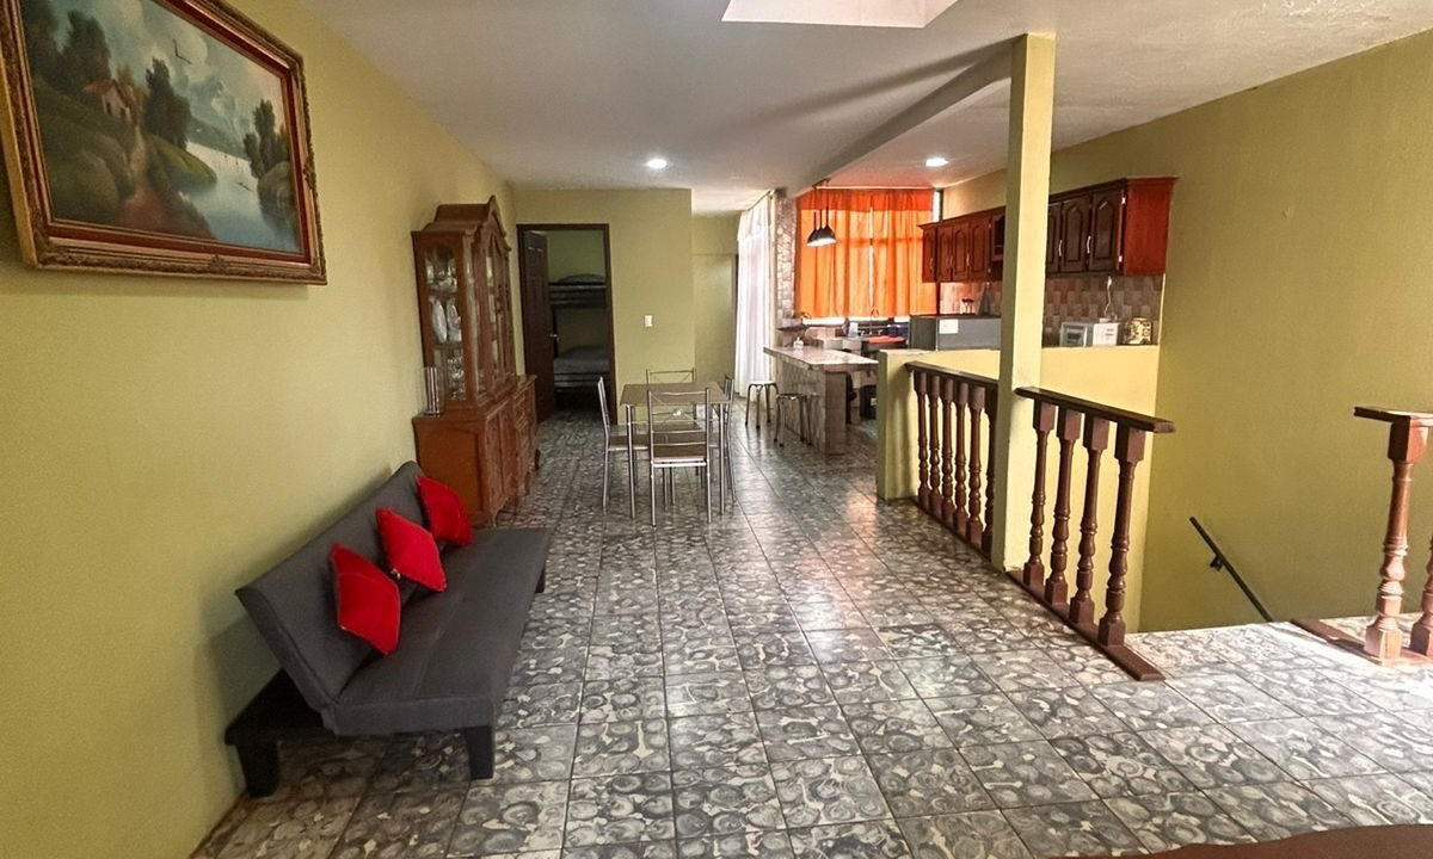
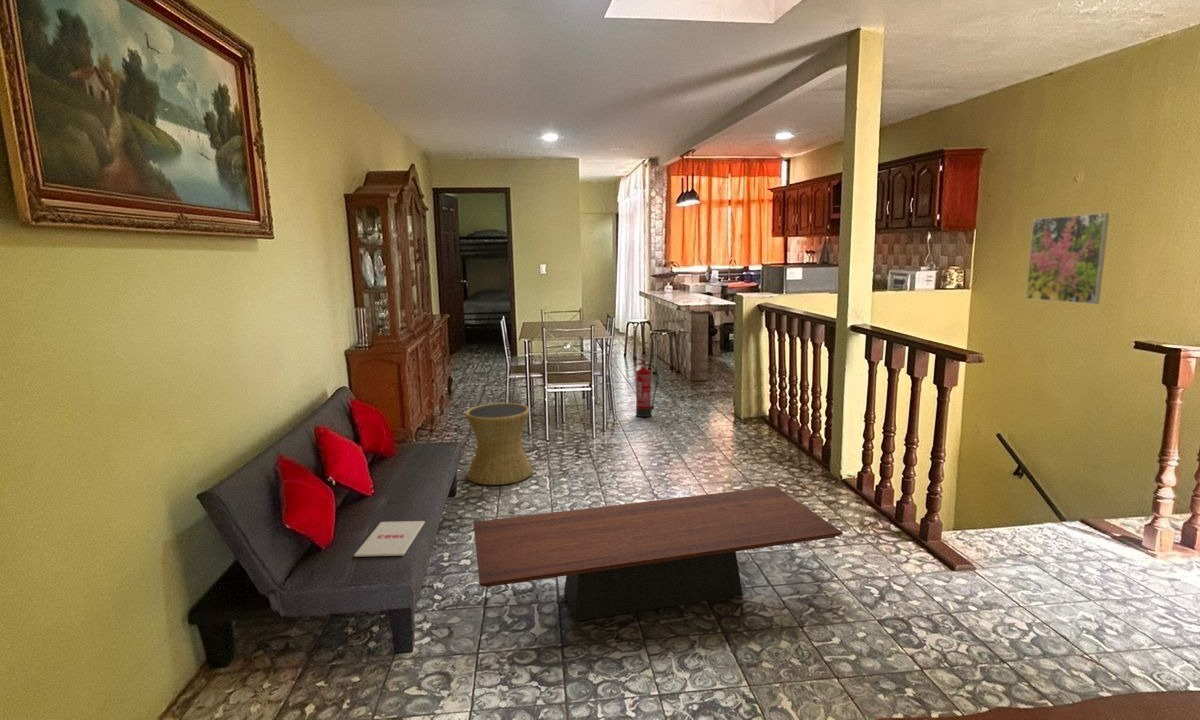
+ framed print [1025,212,1110,305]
+ coffee table [472,486,843,623]
+ fire extinguisher [633,356,660,418]
+ side table [464,402,534,486]
+ magazine [353,520,426,558]
